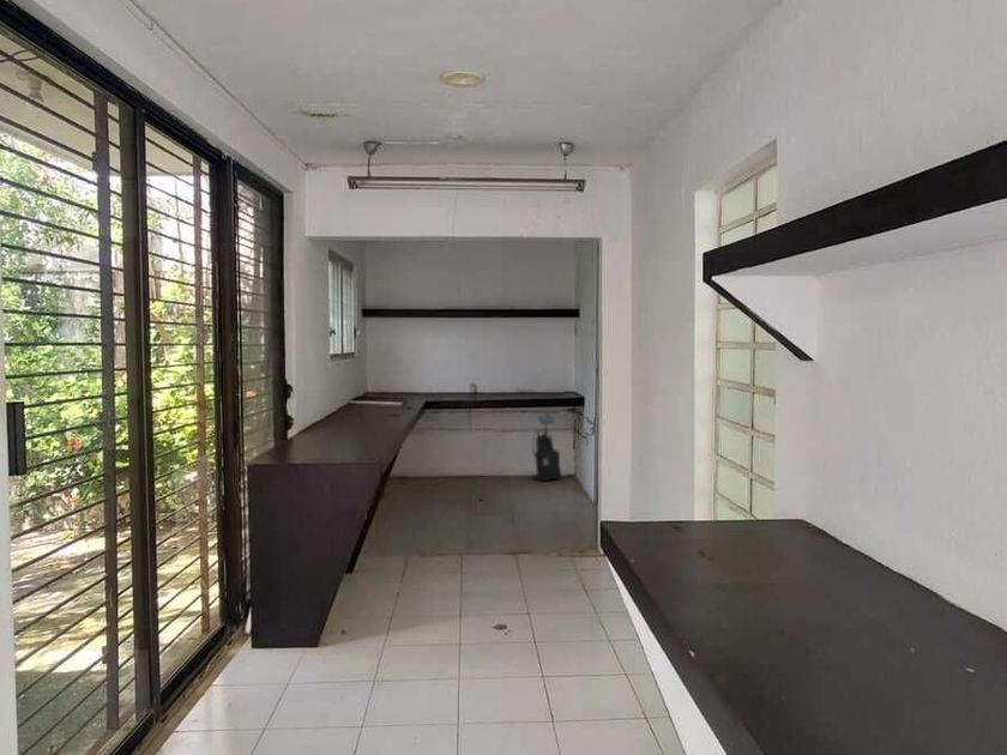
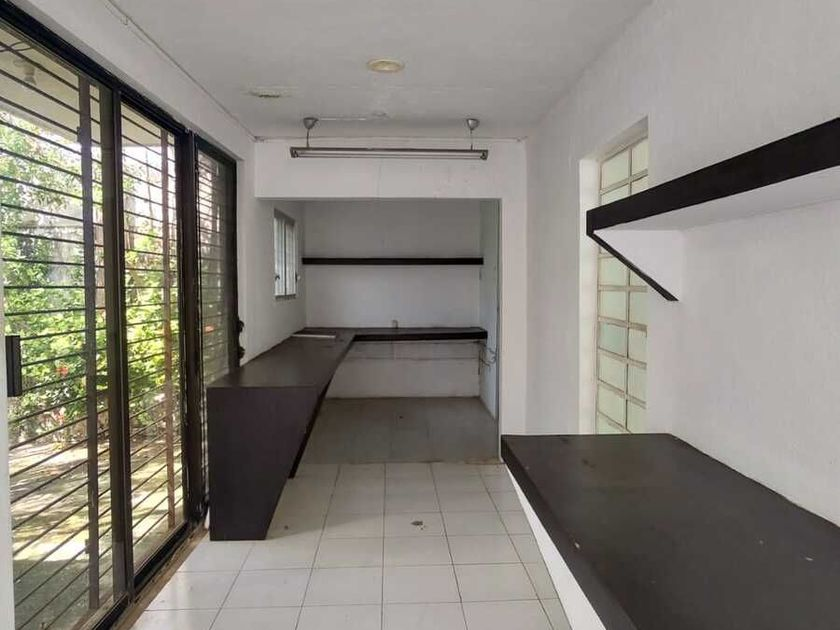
- vacuum cleaner [531,411,562,483]
